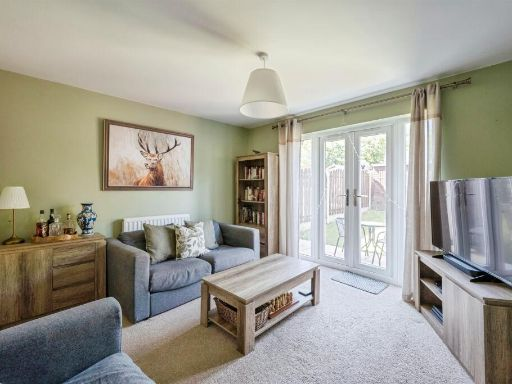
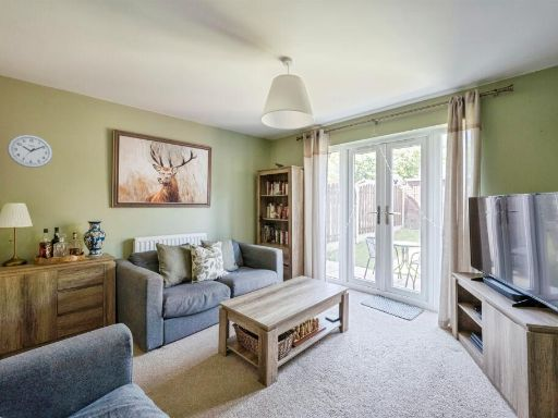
+ wall clock [7,133,54,169]
